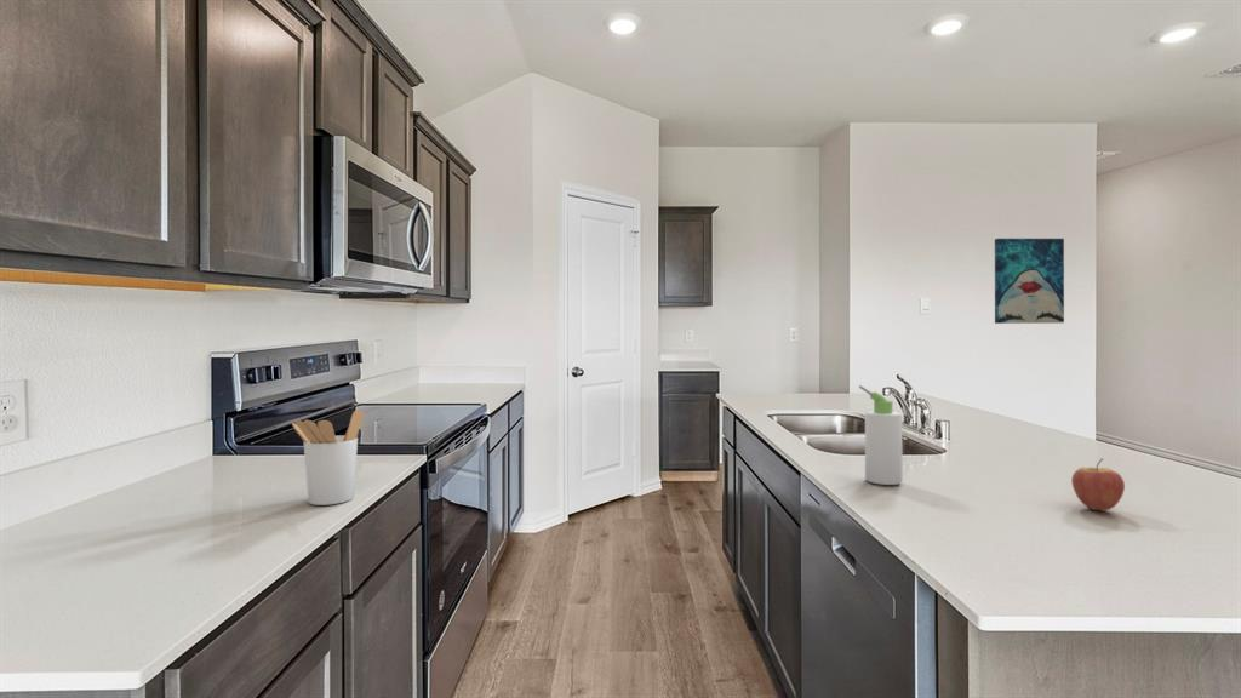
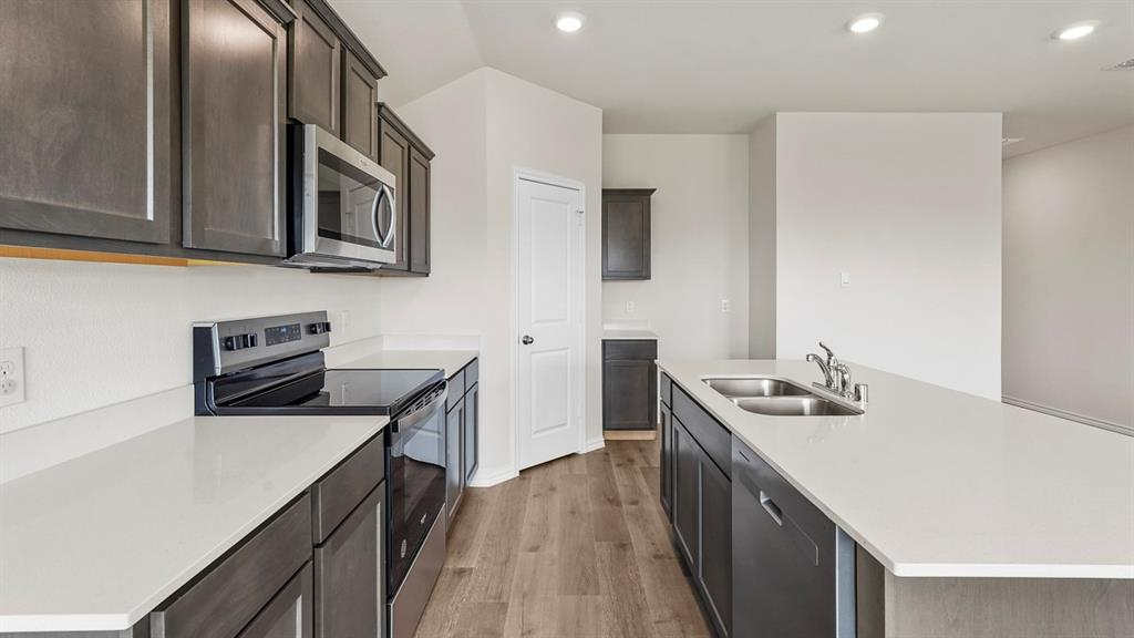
- bottle [858,384,903,486]
- utensil holder [291,408,365,507]
- fruit [1070,457,1126,513]
- wall art [994,238,1065,325]
